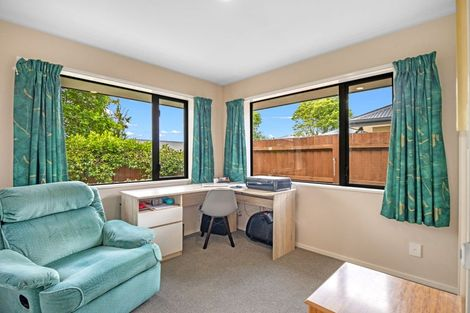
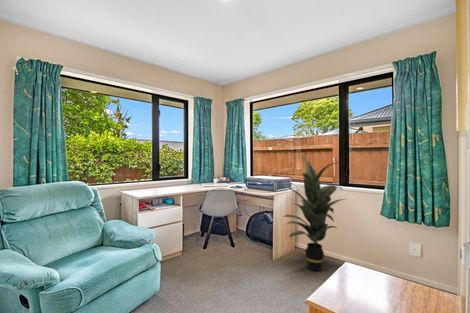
+ indoor plant [274,155,348,272]
